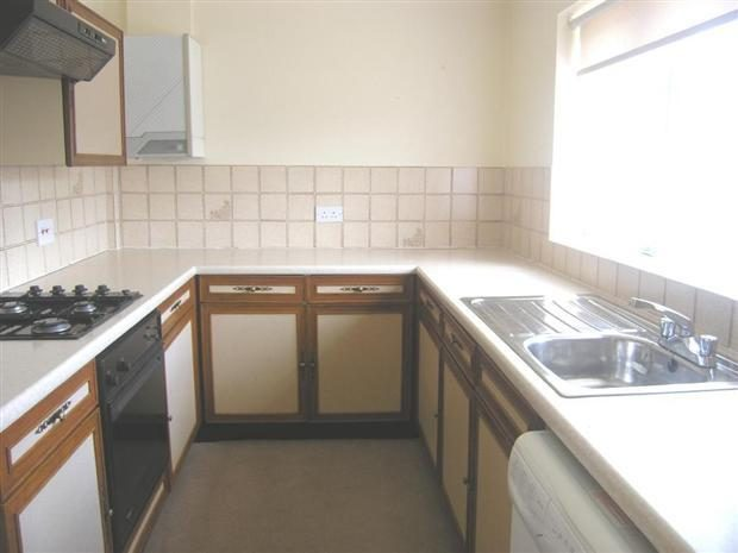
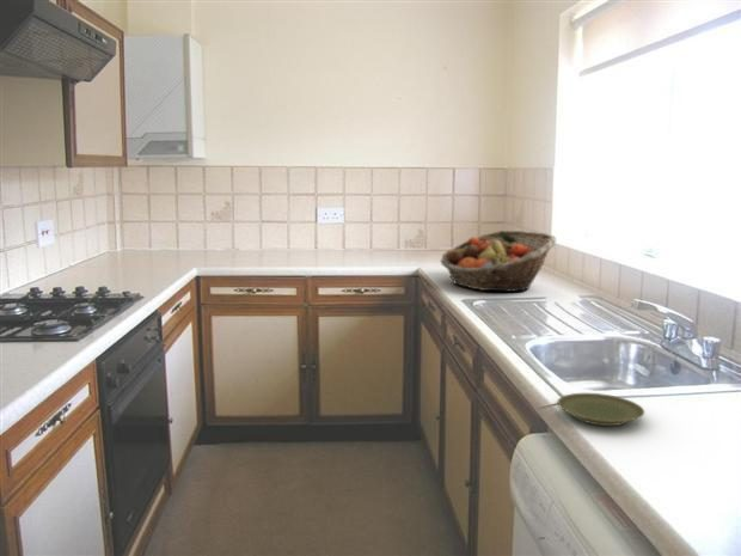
+ plate [556,392,645,427]
+ fruit basket [439,230,558,293]
